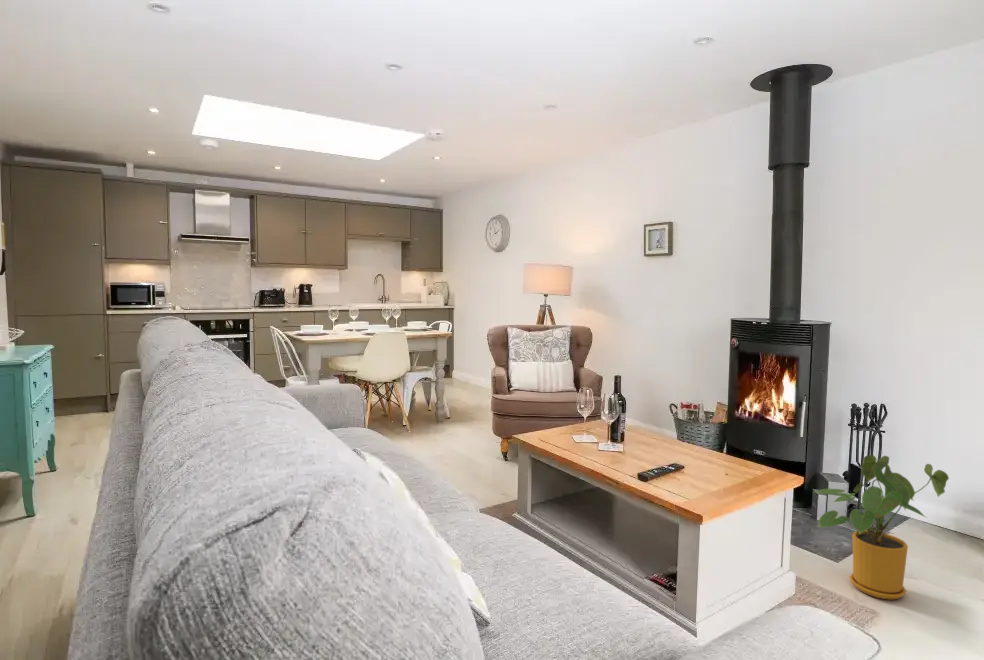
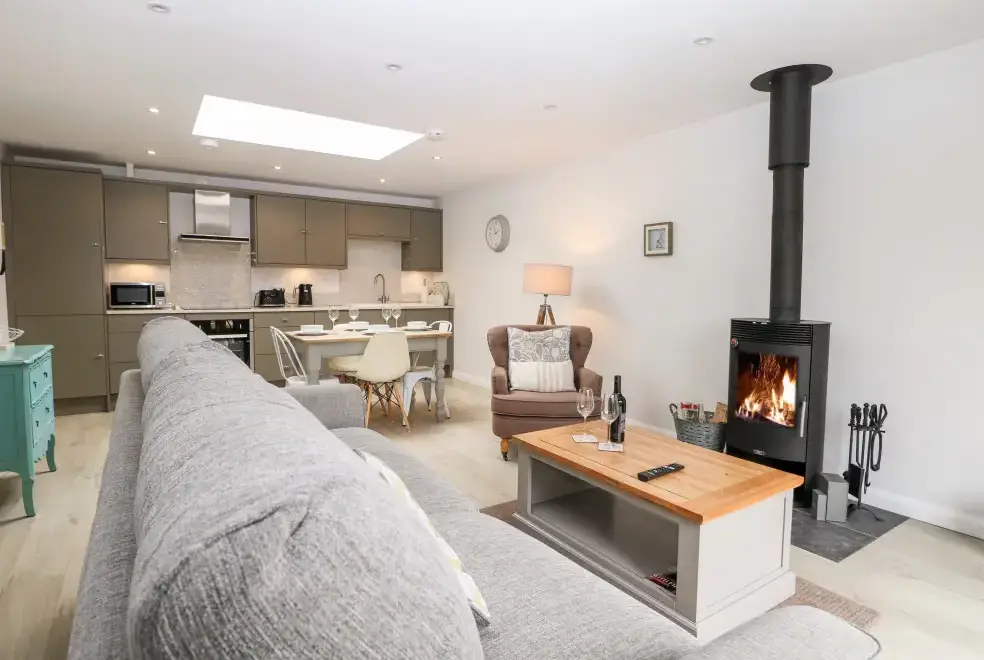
- house plant [814,454,950,600]
